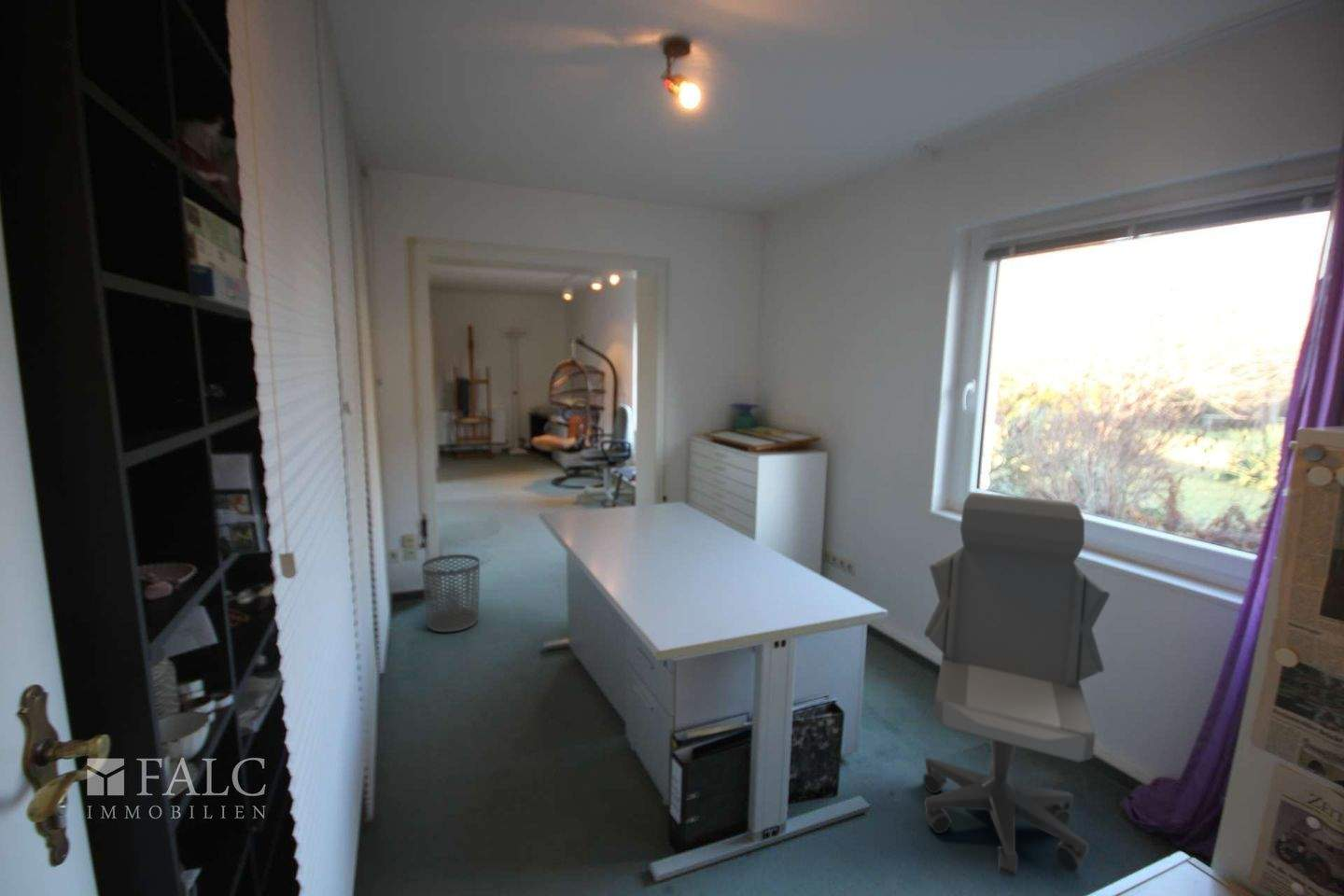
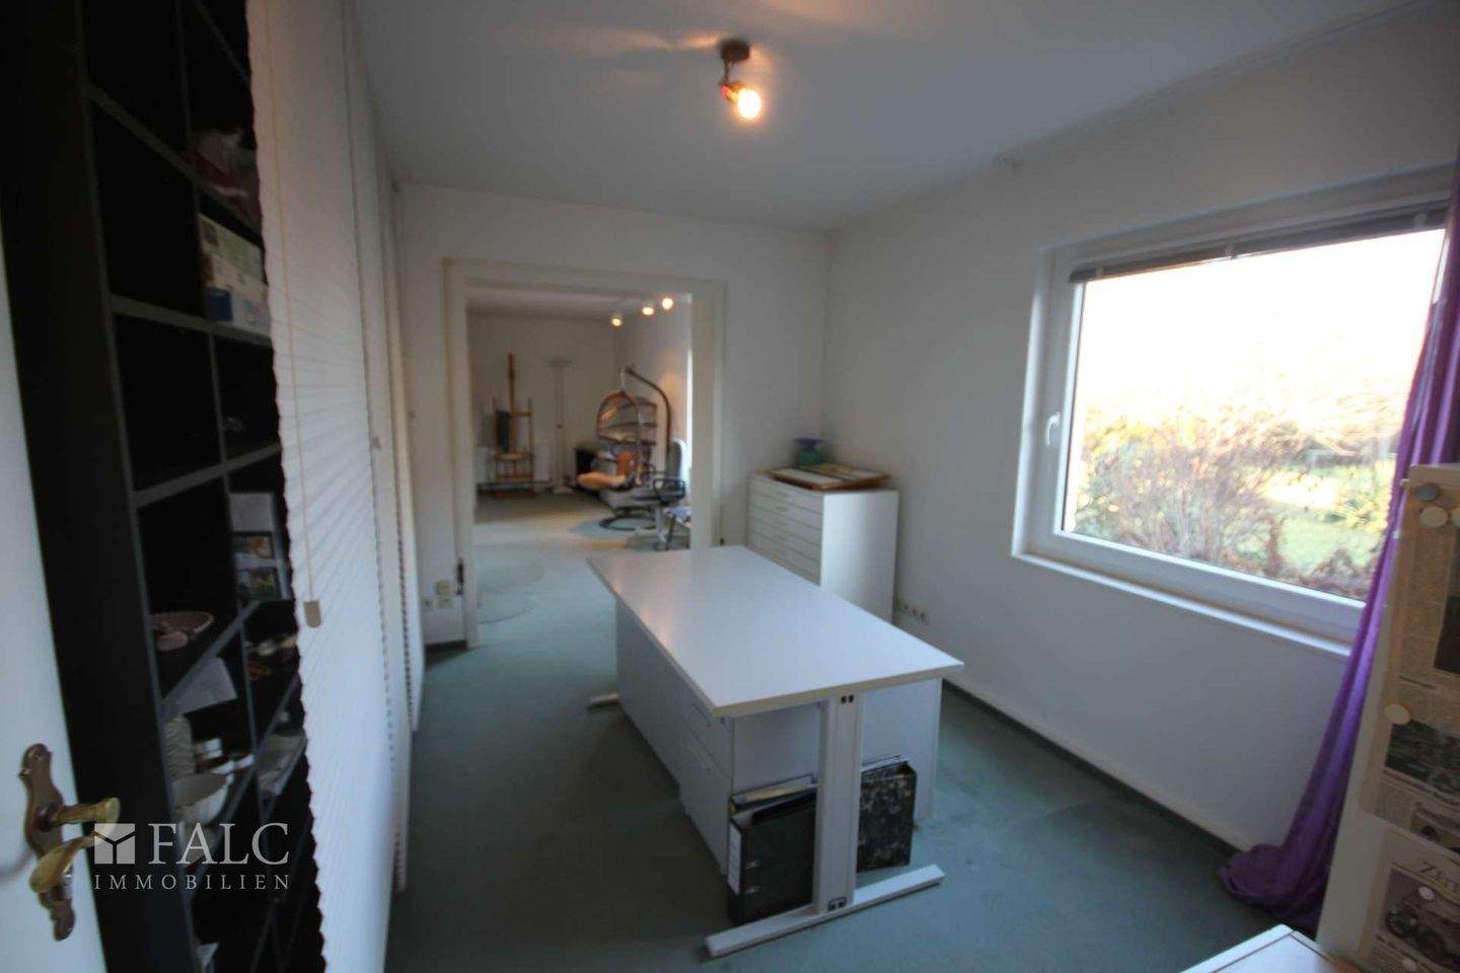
- waste bin [421,553,481,633]
- office chair [922,492,1111,878]
